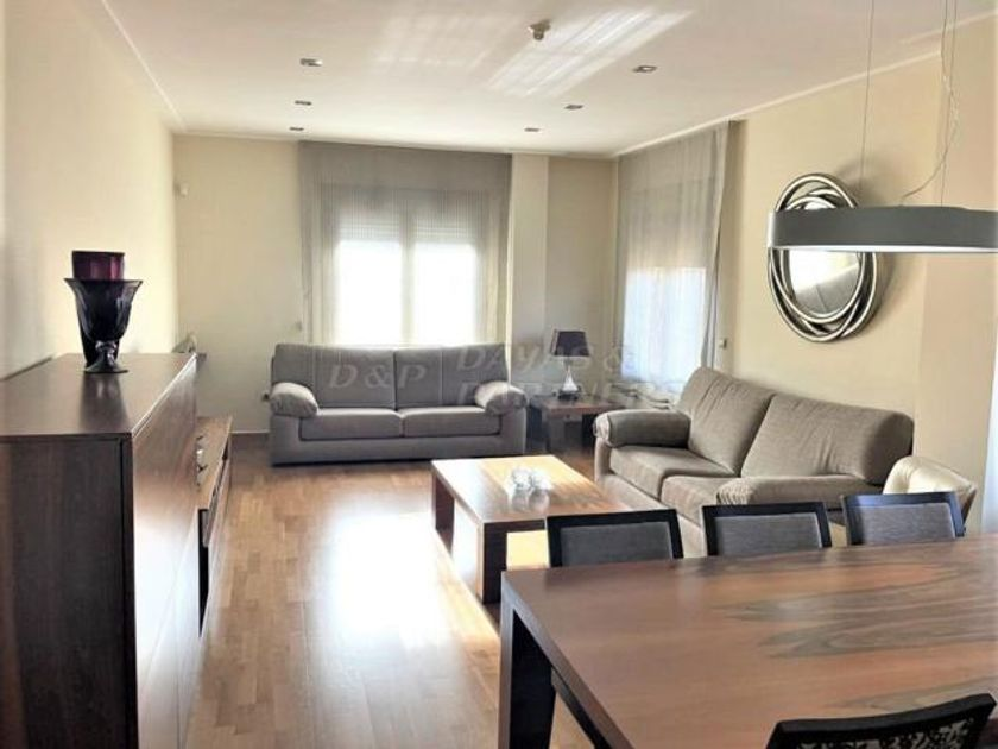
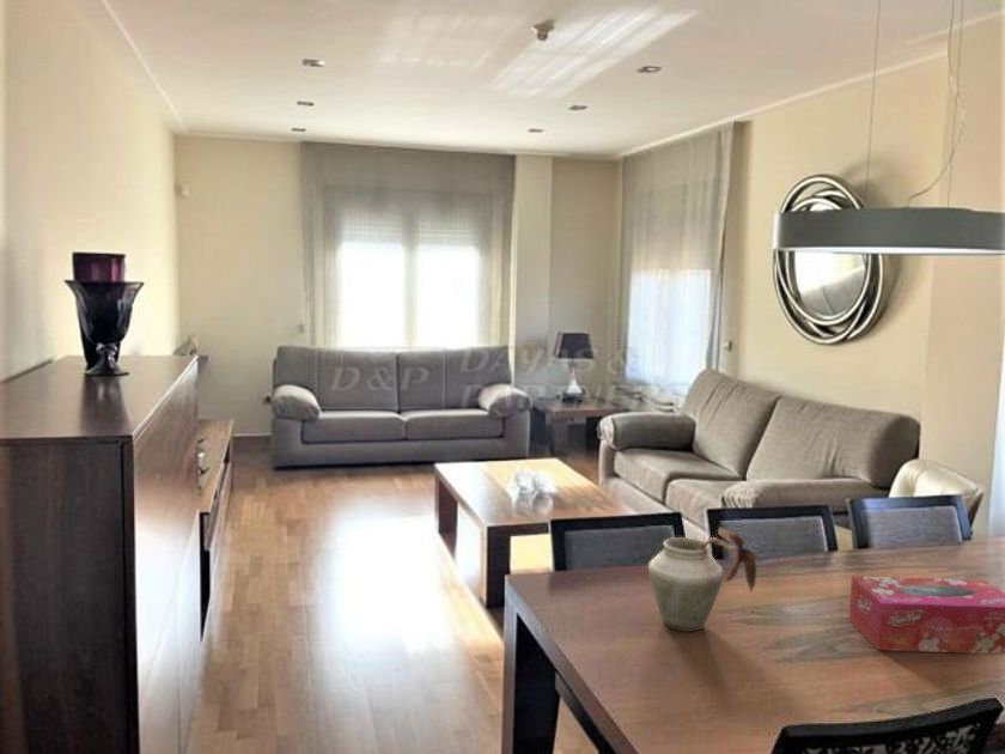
+ tissue box [847,574,1005,655]
+ vase [647,525,761,633]
